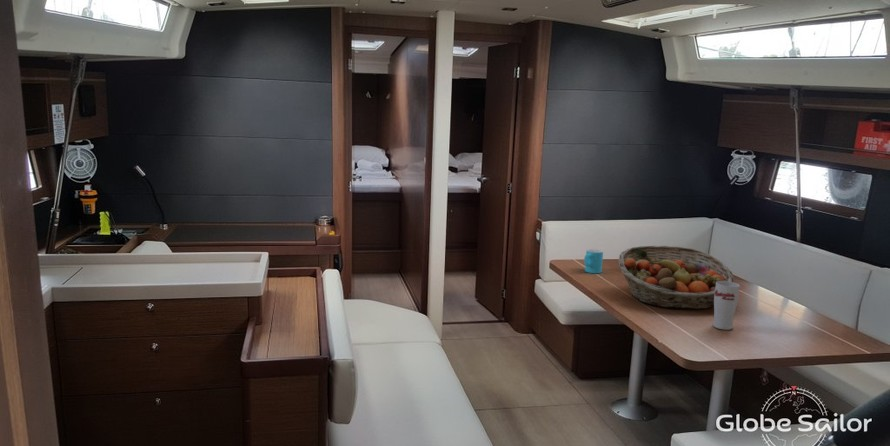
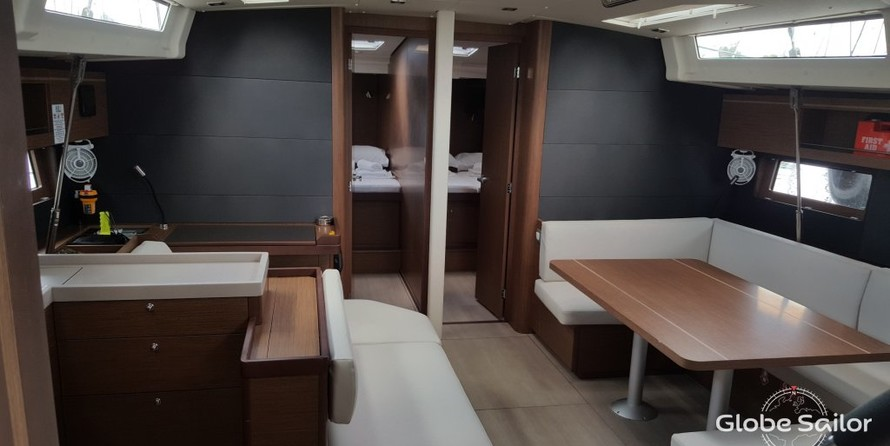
- cup [712,280,741,331]
- fruit basket [618,245,735,310]
- cup [583,248,604,274]
